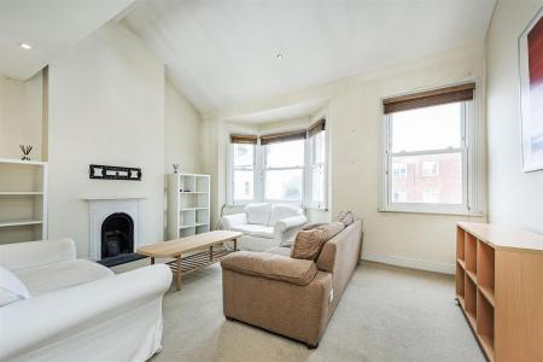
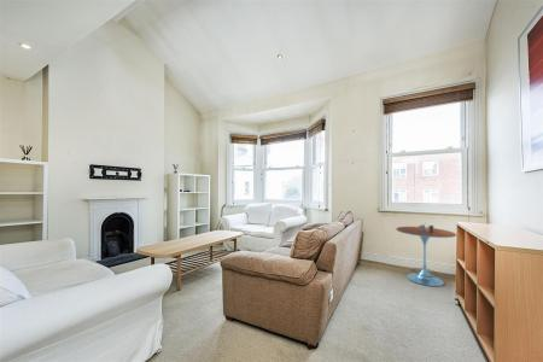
+ side table [395,221,457,287]
